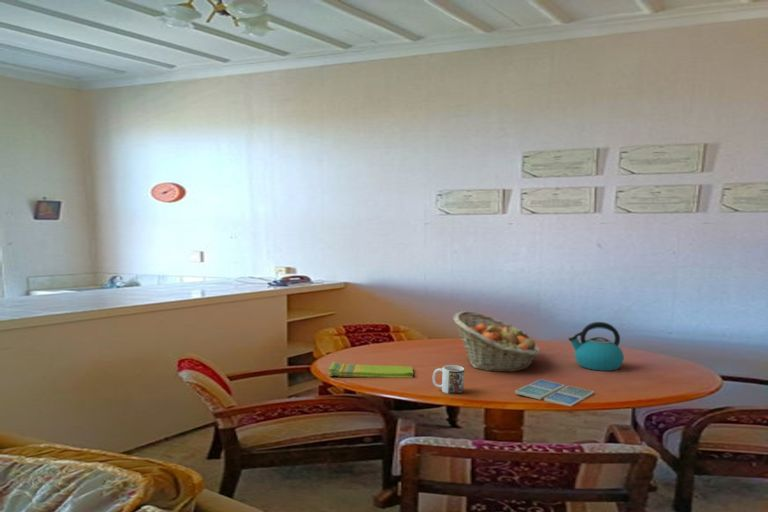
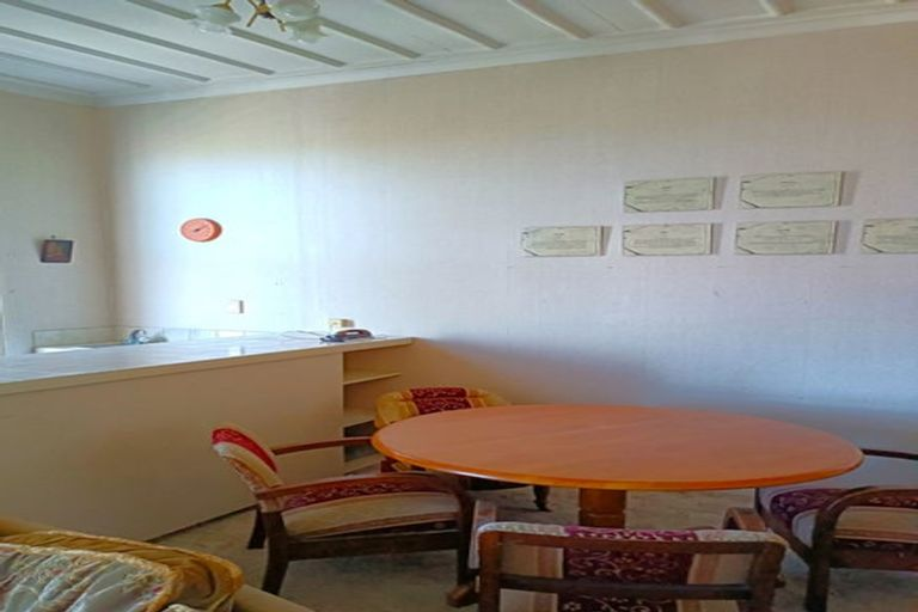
- fruit basket [453,310,541,373]
- drink coaster [514,378,595,407]
- mug [432,364,465,395]
- kettle [567,321,625,372]
- dish towel [328,361,414,379]
